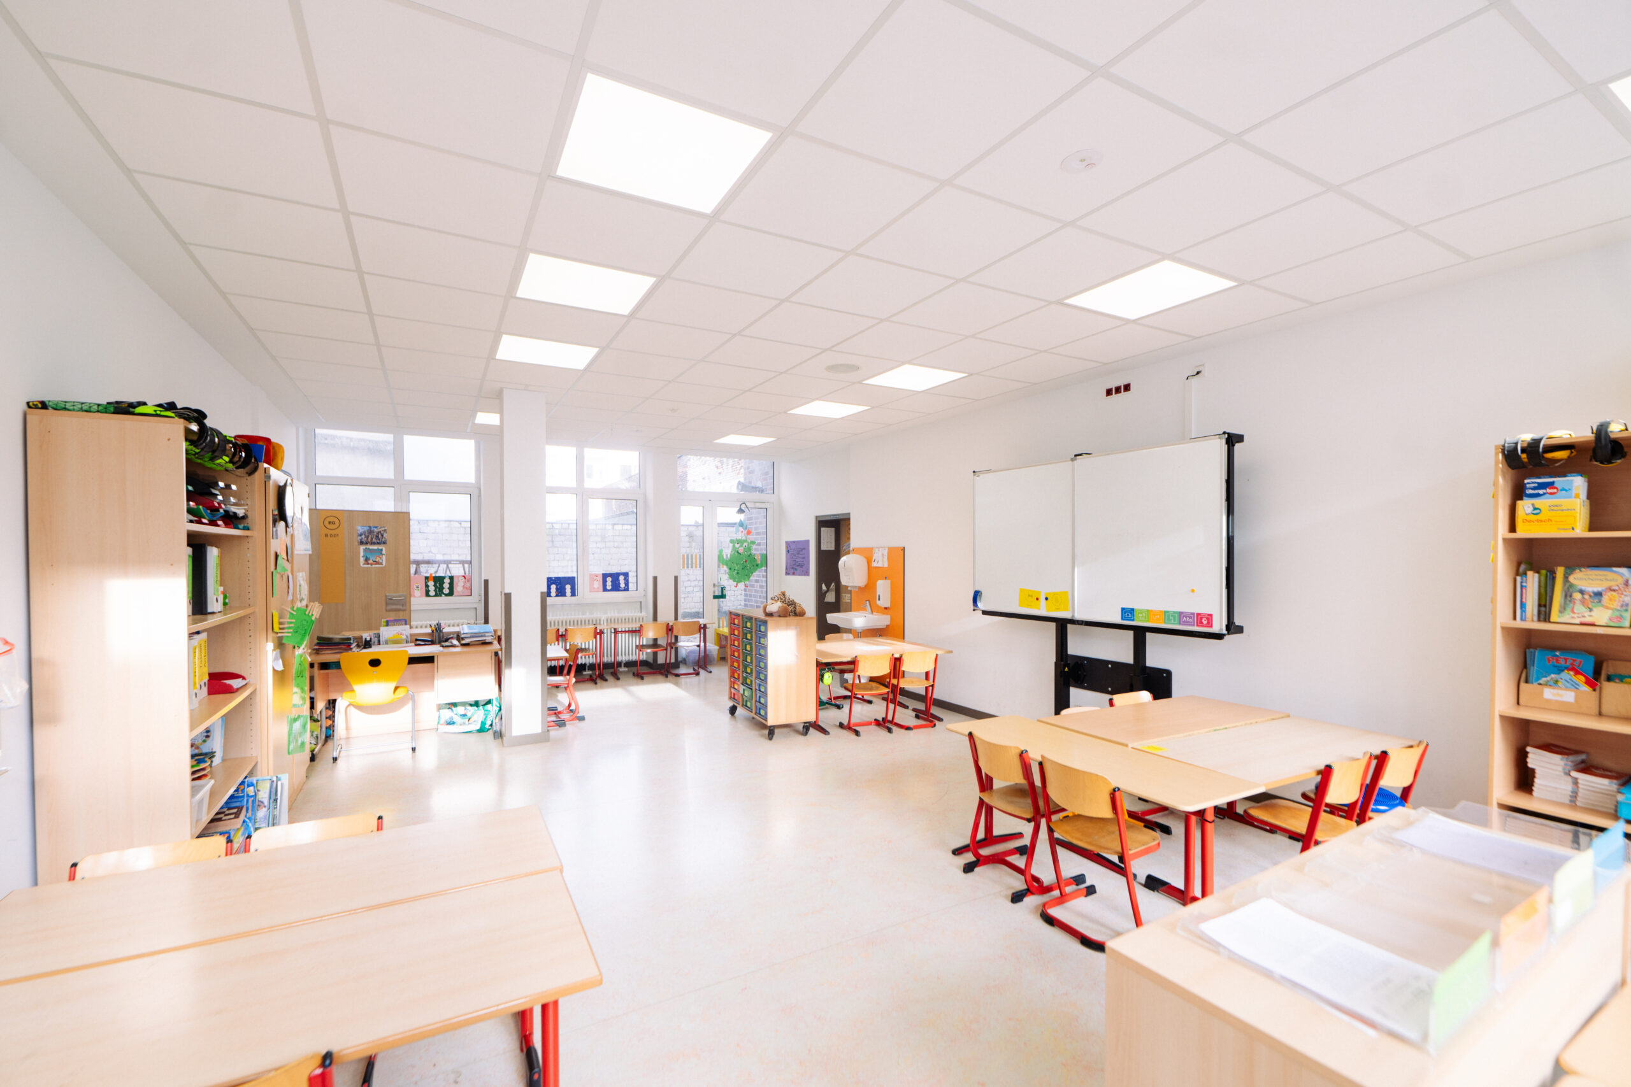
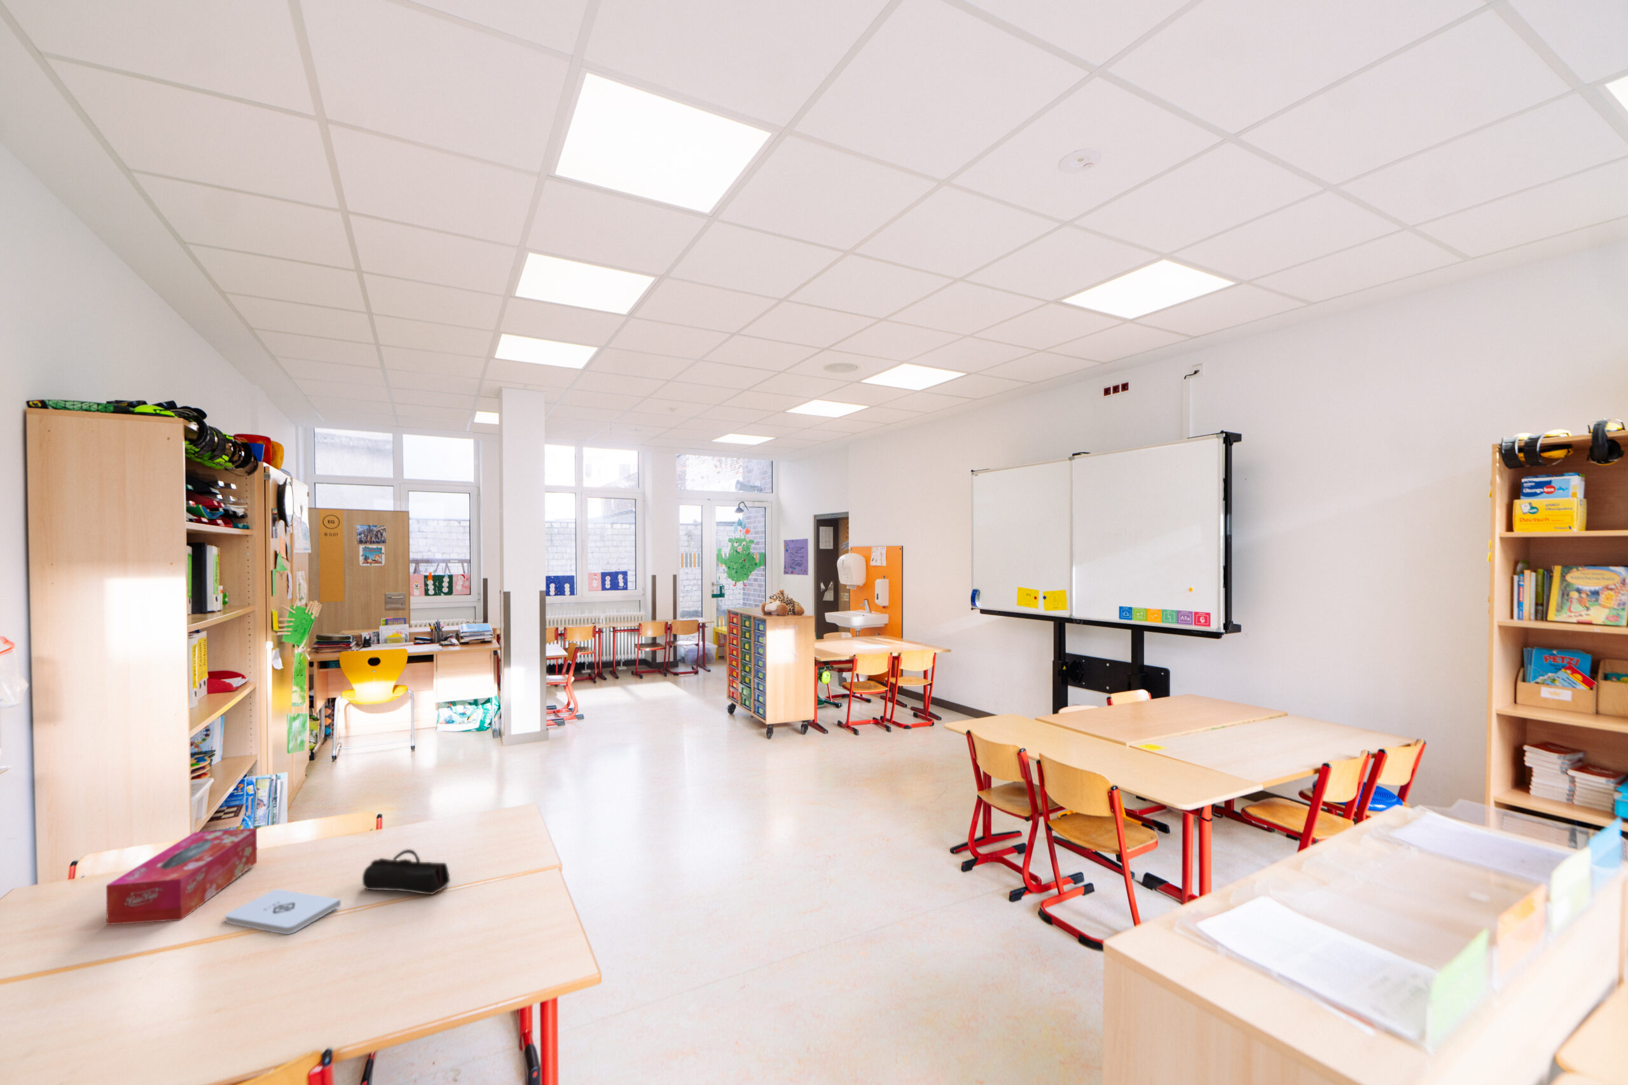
+ tissue box [105,827,258,925]
+ notepad [224,888,342,935]
+ pencil case [362,849,451,895]
